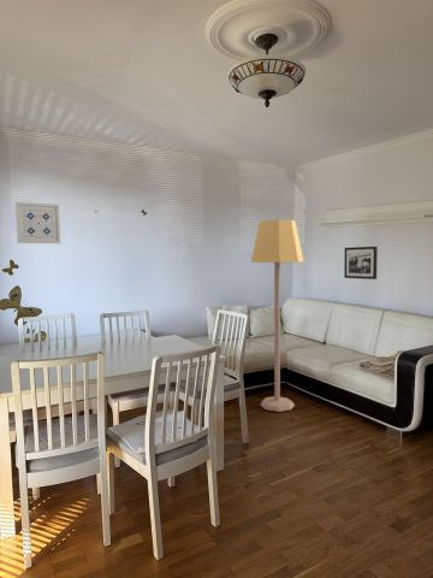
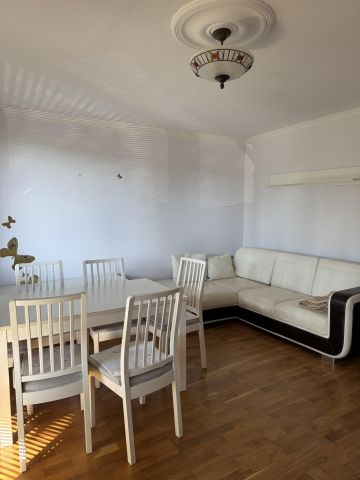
- wall art [14,201,61,244]
- lamp [250,219,304,413]
- picture frame [343,246,379,281]
